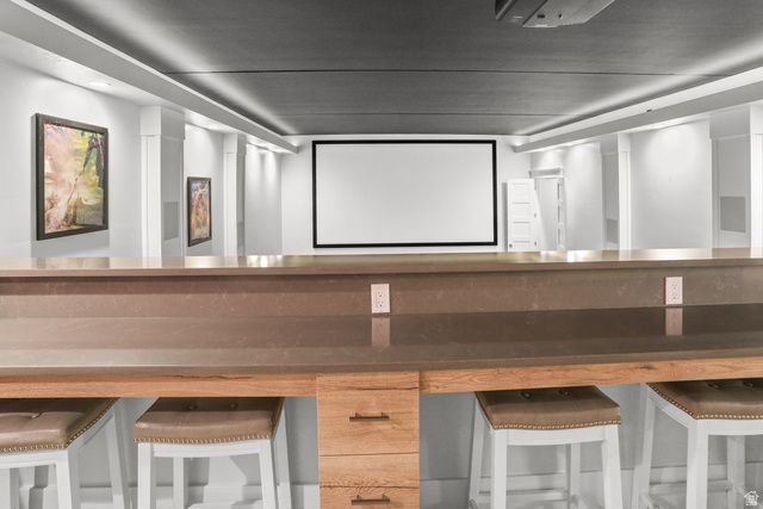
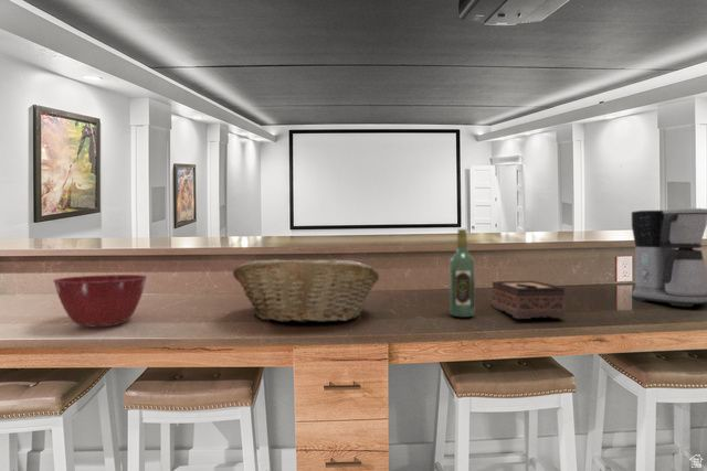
+ fruit basket [232,259,380,324]
+ coffee maker [631,206,707,308]
+ wine bottle [449,228,476,318]
+ tissue box [490,280,567,320]
+ mixing bowl [52,274,148,329]
